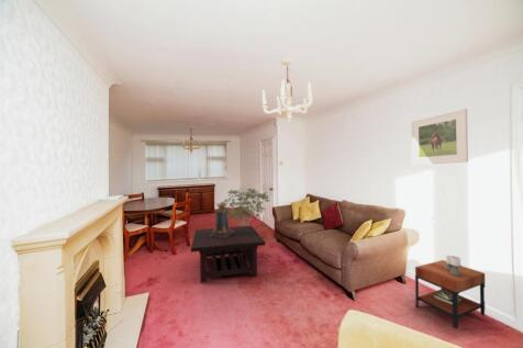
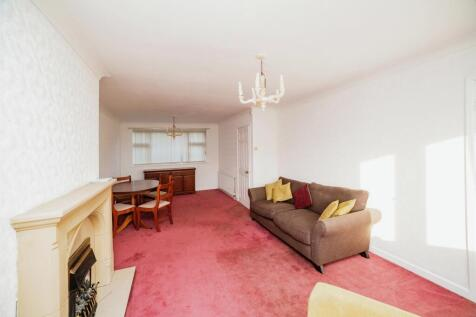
- pedestal [210,201,234,237]
- side table [414,255,486,329]
- coffee table [190,225,267,284]
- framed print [410,108,469,166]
- shrub [221,187,270,226]
